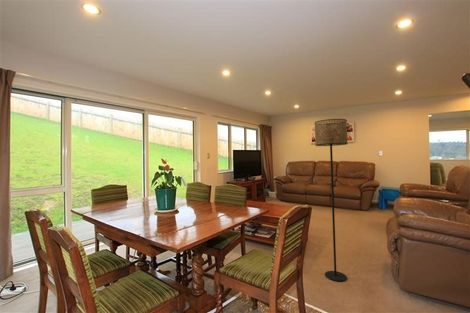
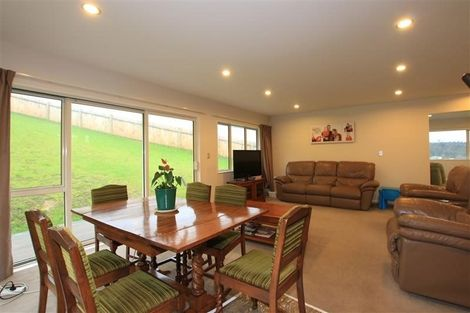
- floor lamp [314,118,349,282]
